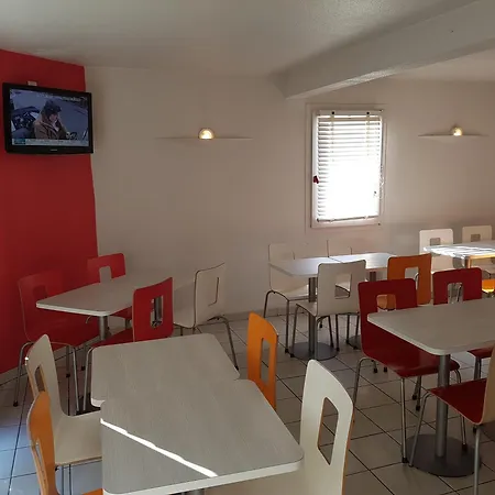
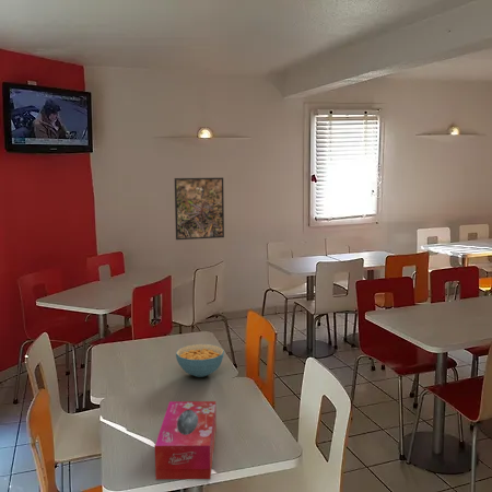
+ cereal bowl [175,343,225,378]
+ tissue box [154,400,218,481]
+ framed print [174,176,225,241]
